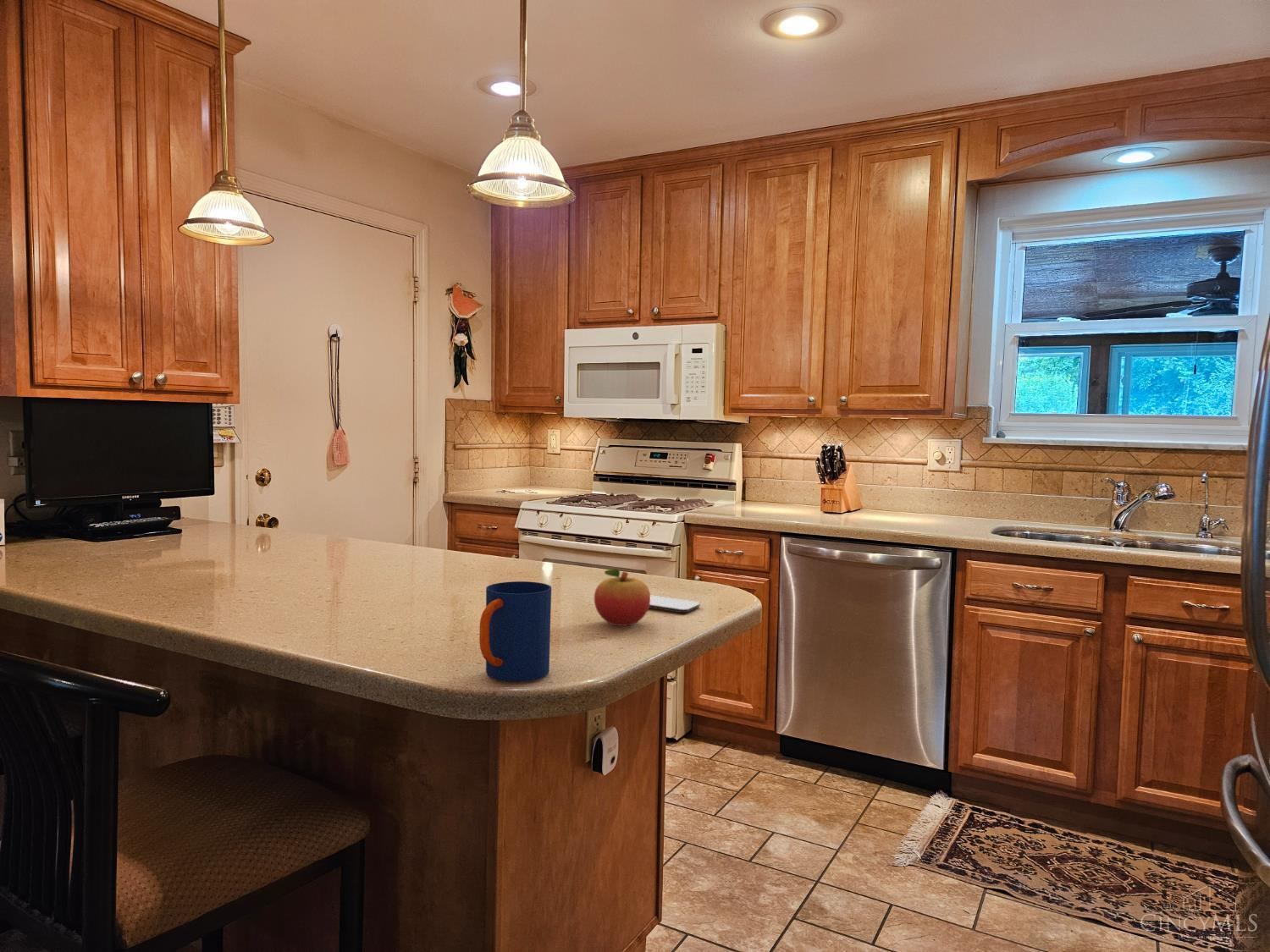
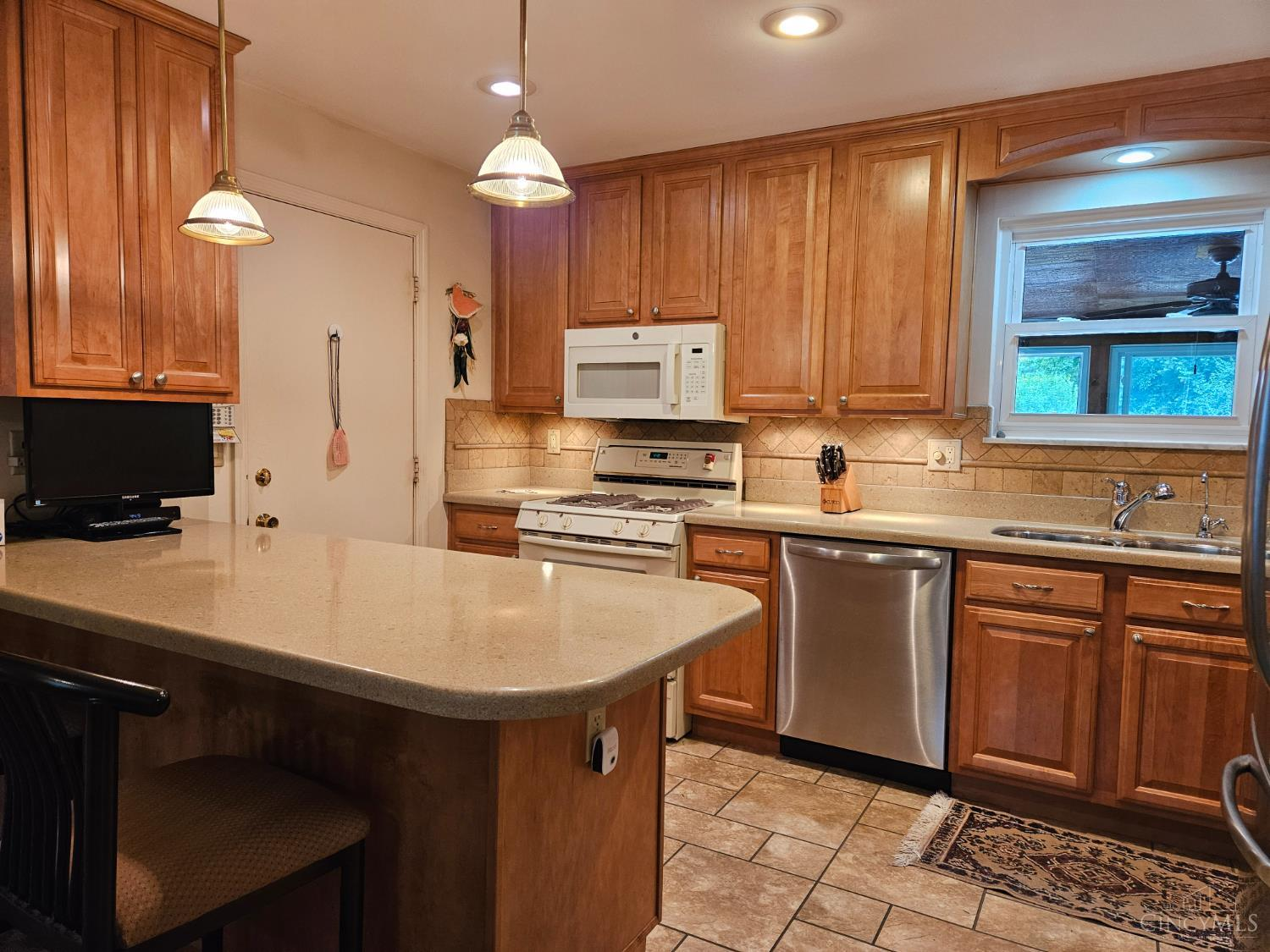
- smartphone [649,595,701,614]
- fruit [594,568,651,627]
- mug [478,581,552,683]
